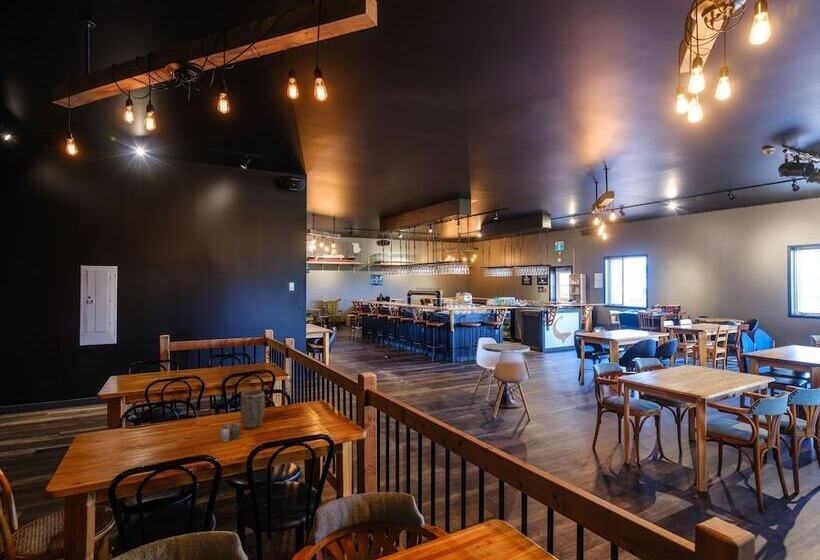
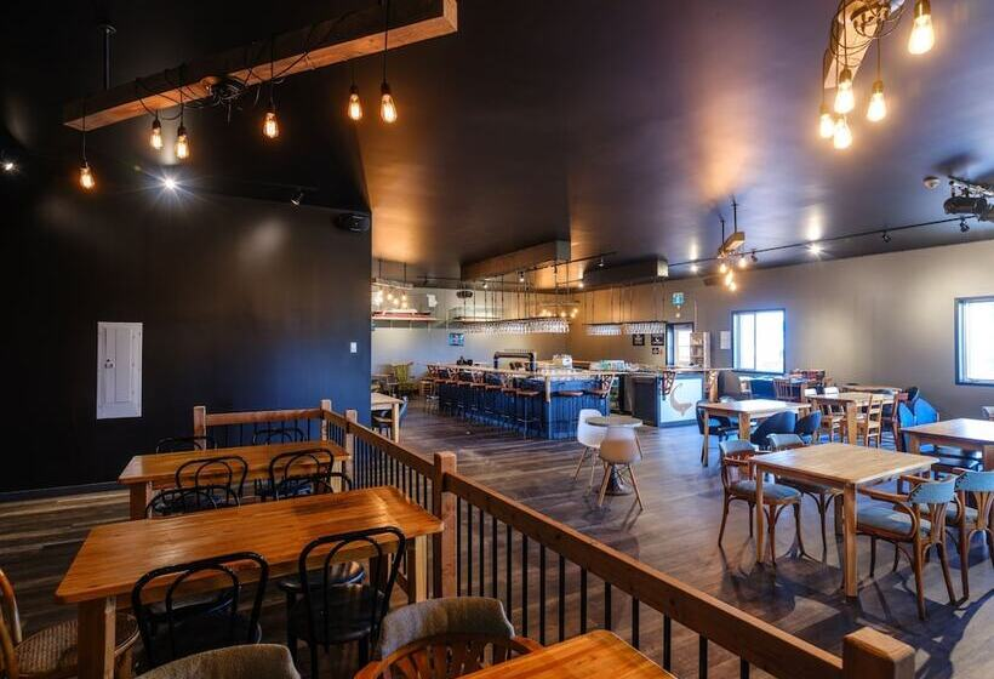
- plant pot [240,389,265,429]
- salt and pepper shaker [220,421,241,442]
